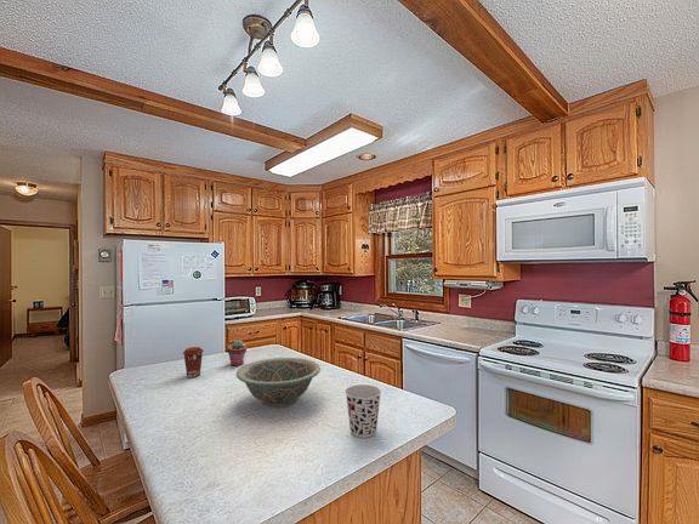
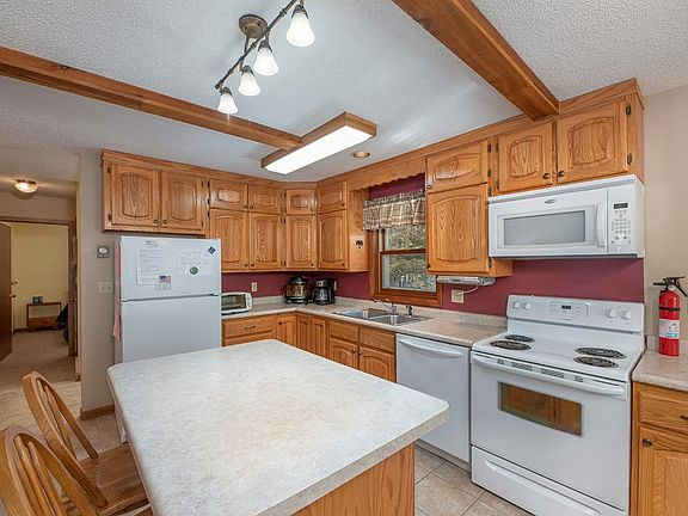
- decorative bowl [235,357,322,409]
- coffee cup [182,346,205,378]
- potted succulent [227,338,248,368]
- cup [345,383,382,439]
